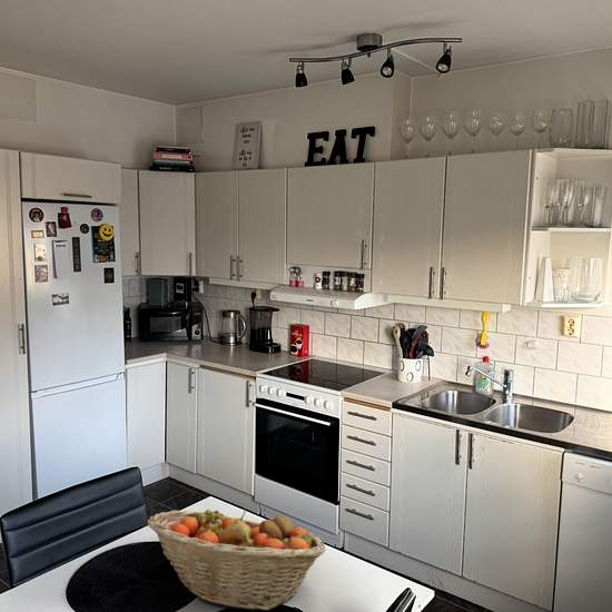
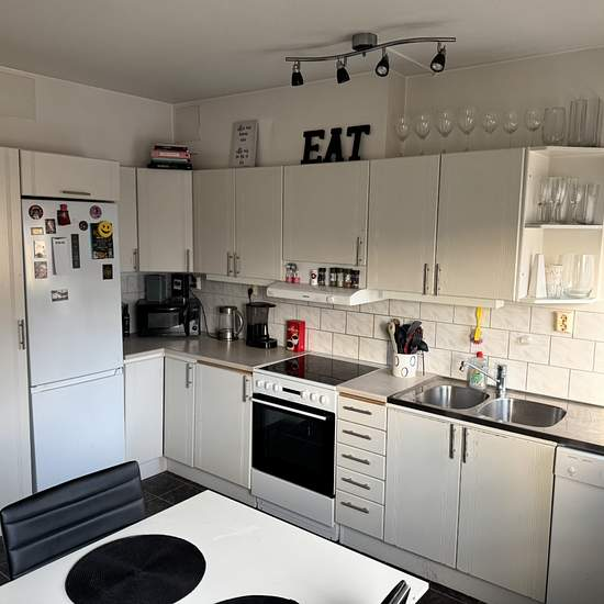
- fruit basket [147,507,326,611]
